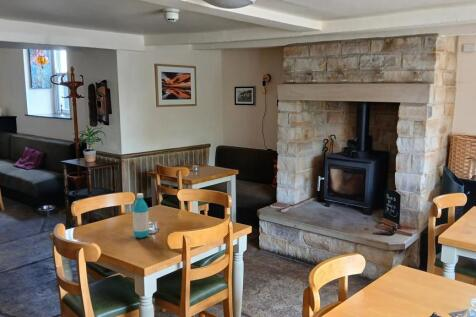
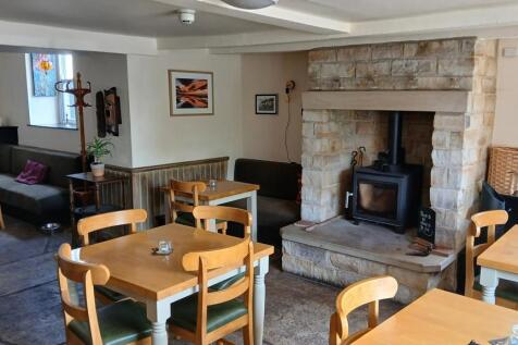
- water bottle [131,192,150,239]
